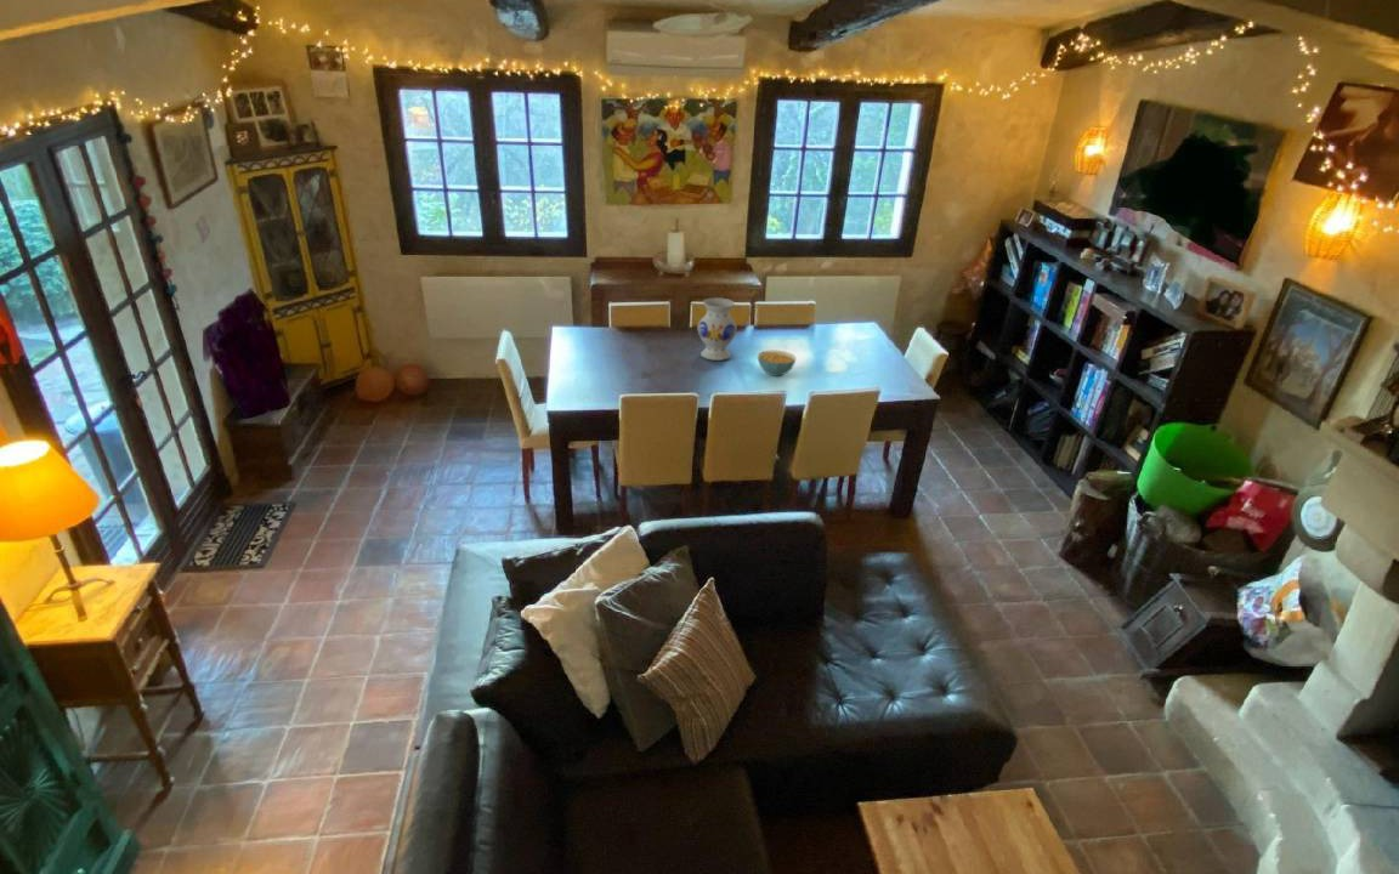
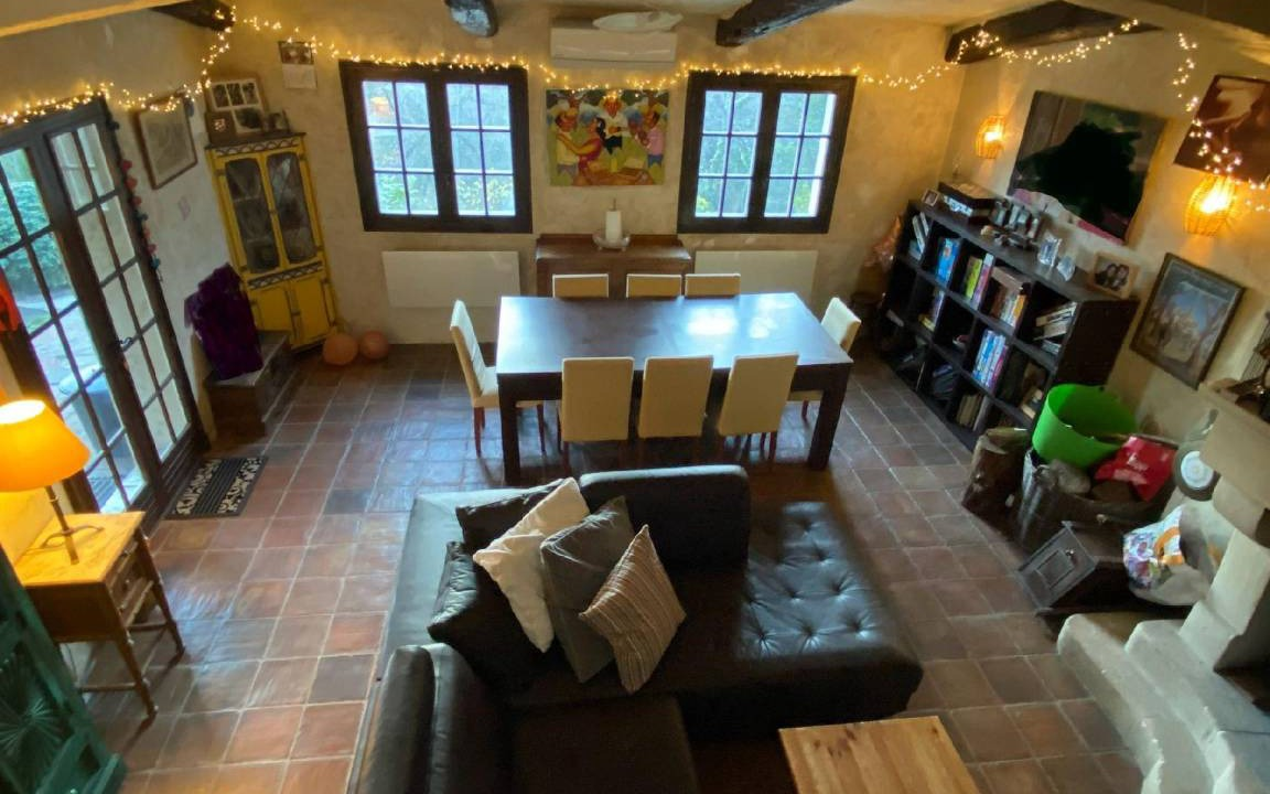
- cereal bowl [757,350,798,378]
- vase [697,296,738,362]
